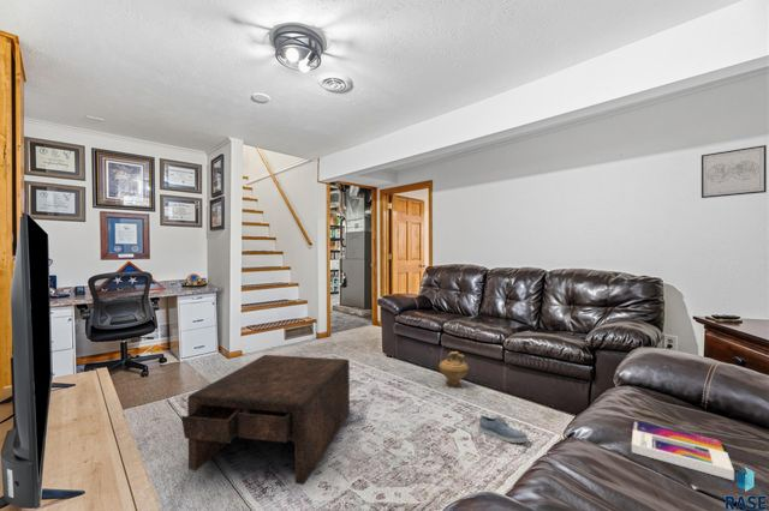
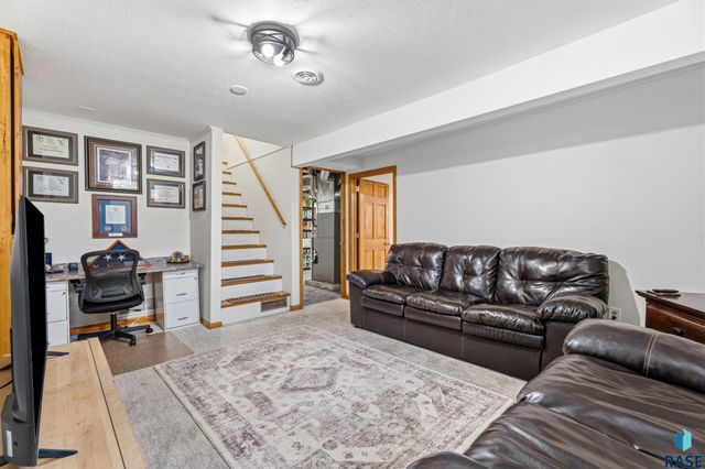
- coffee table [180,354,351,486]
- wall art [701,144,768,199]
- ceramic jug [437,350,470,389]
- shoe [477,414,529,444]
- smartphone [631,420,735,481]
